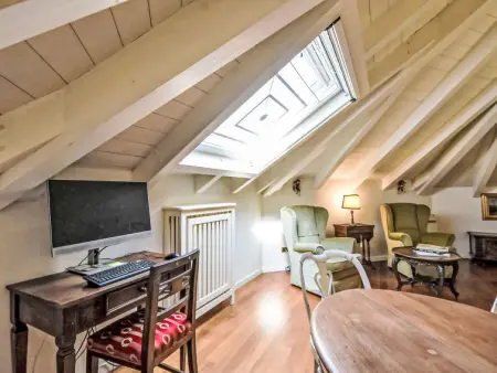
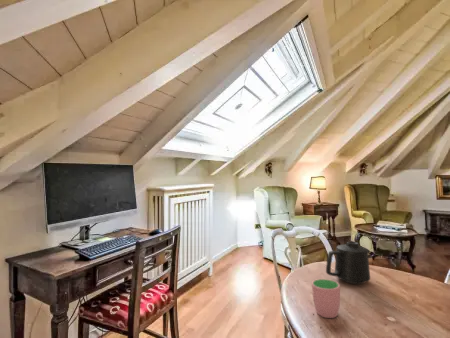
+ mug [325,241,371,285]
+ cup [311,278,341,319]
